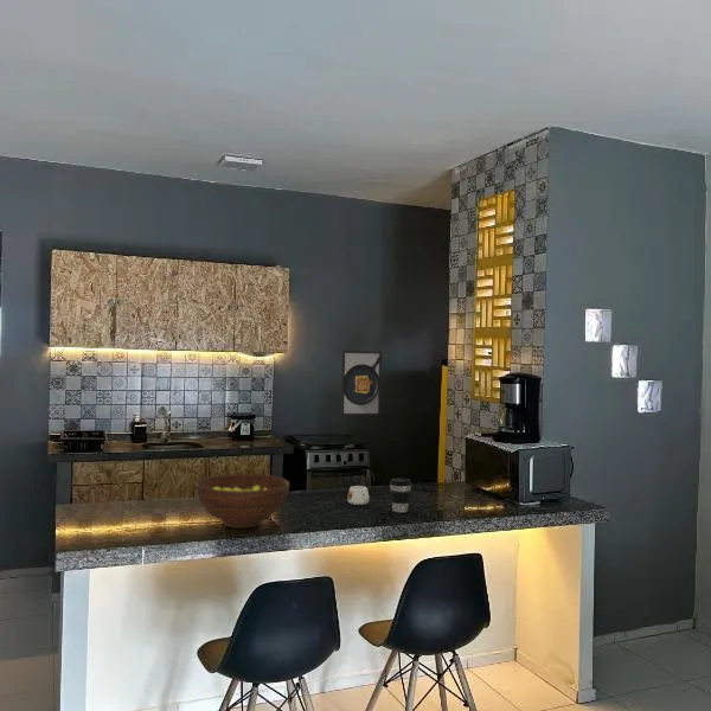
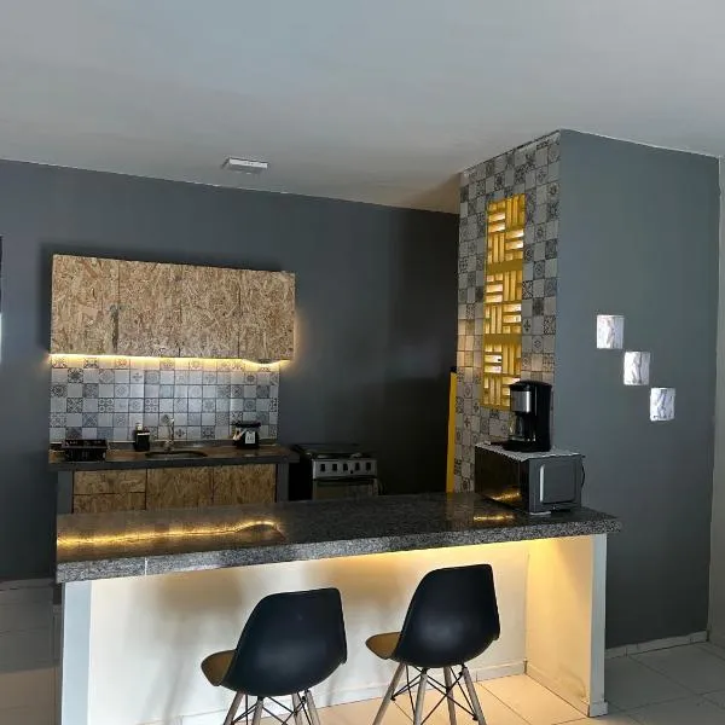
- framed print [340,350,383,417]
- mug [347,485,370,506]
- fruit bowl [194,473,290,530]
- coffee cup [389,478,412,513]
